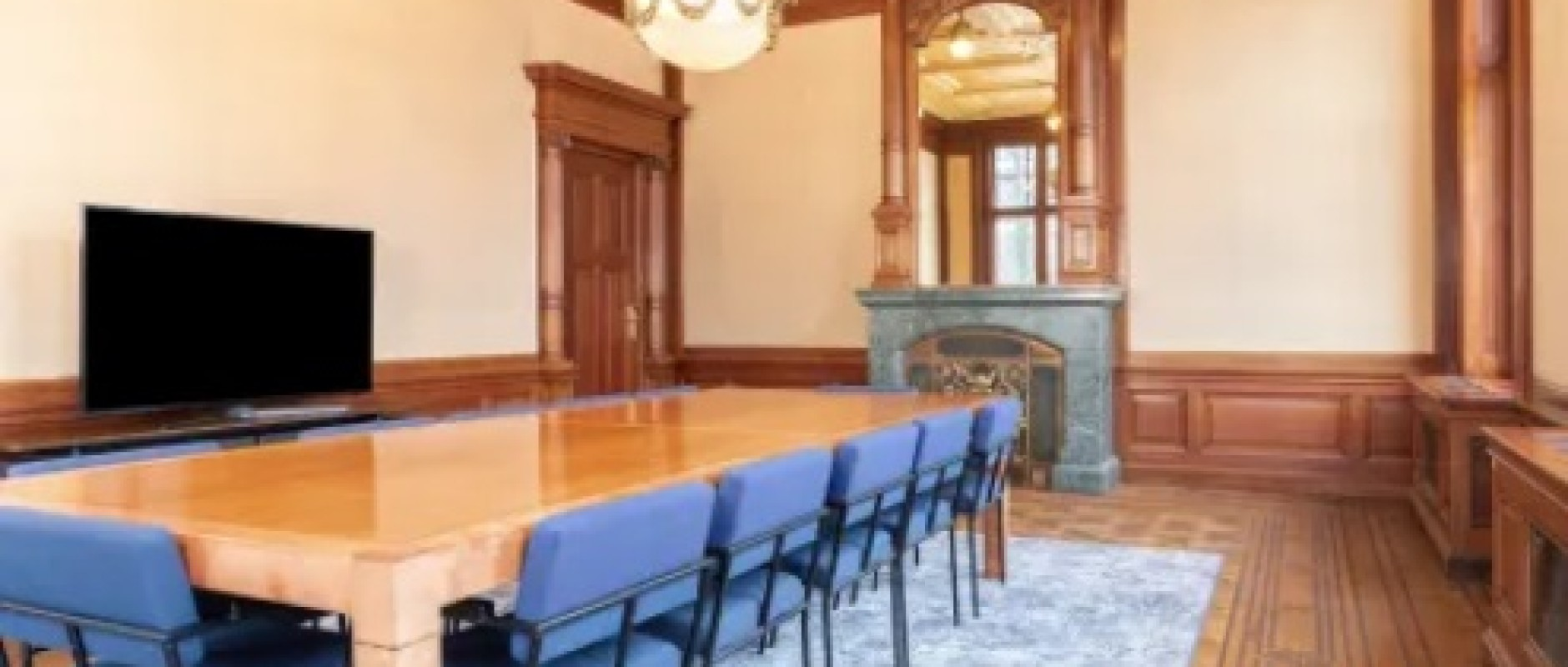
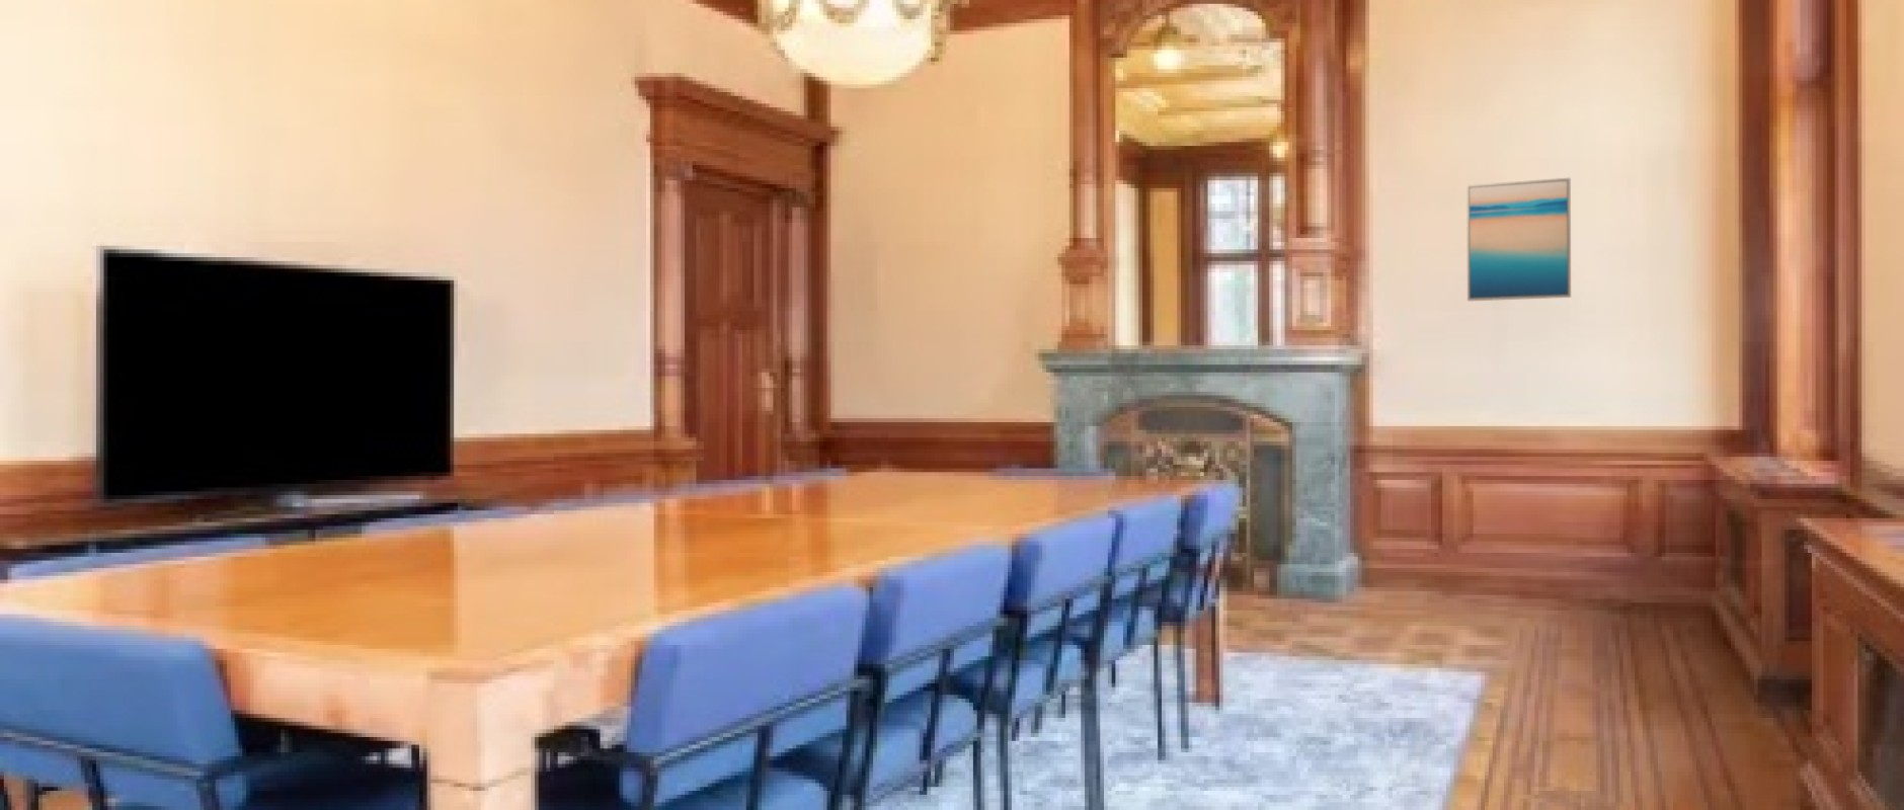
+ wall art [1466,177,1571,301]
